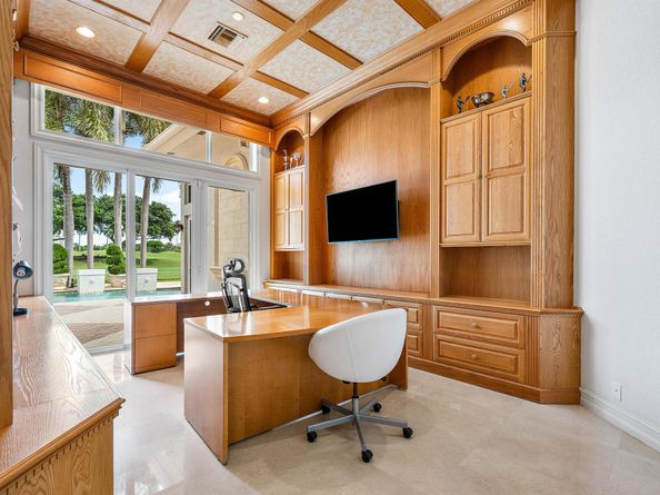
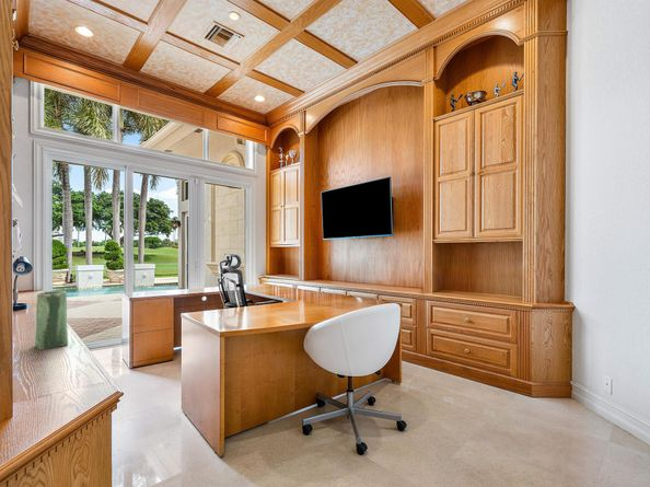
+ vase [34,290,69,350]
